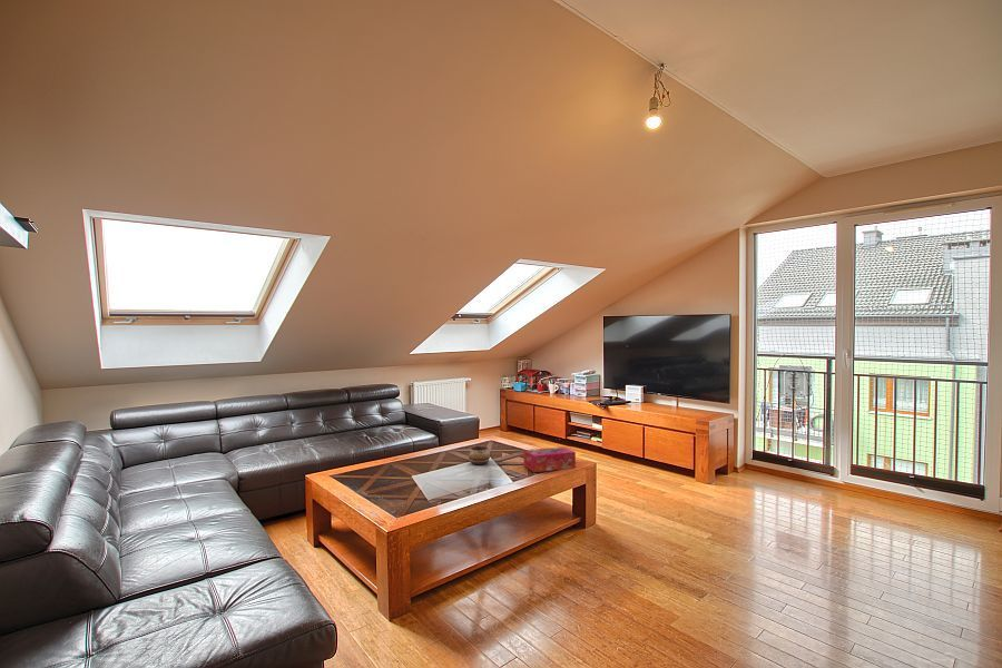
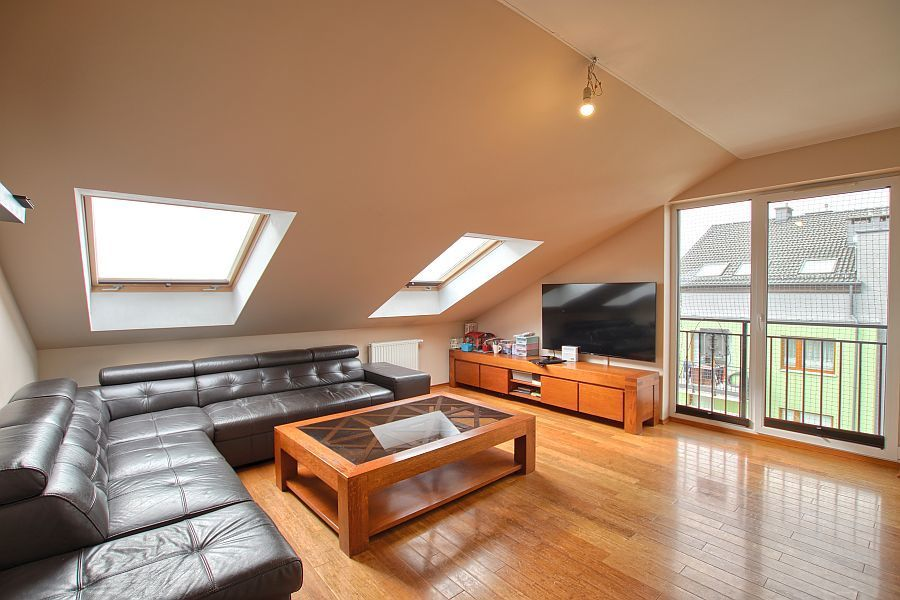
- tissue box [522,445,577,473]
- decorative bowl [468,445,491,465]
